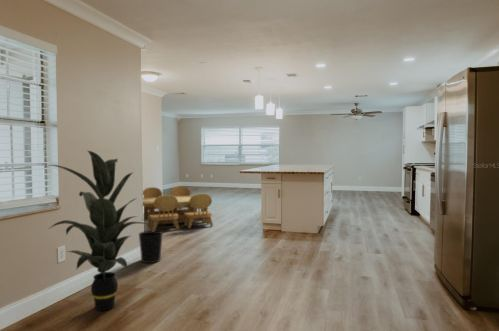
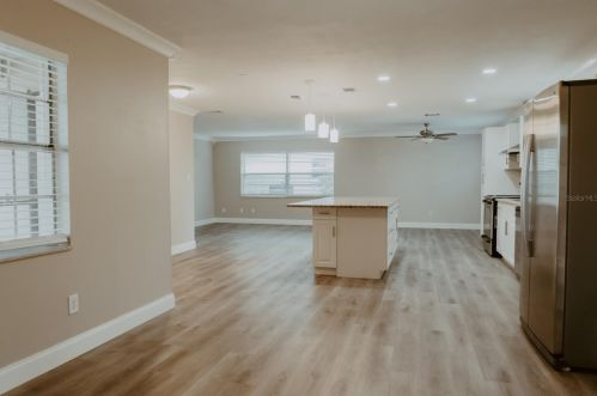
- indoor plant [44,150,151,312]
- wastebasket [138,230,164,264]
- dining table [142,185,214,231]
